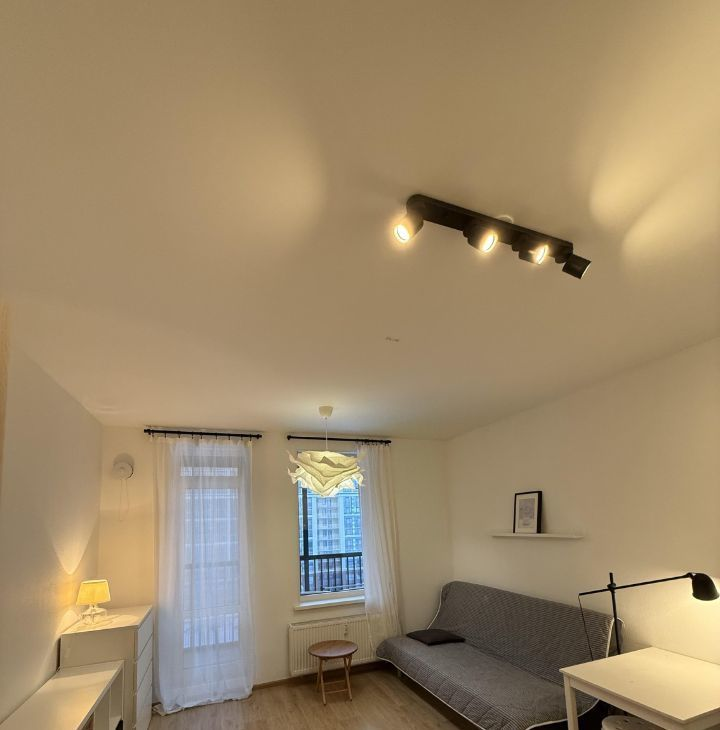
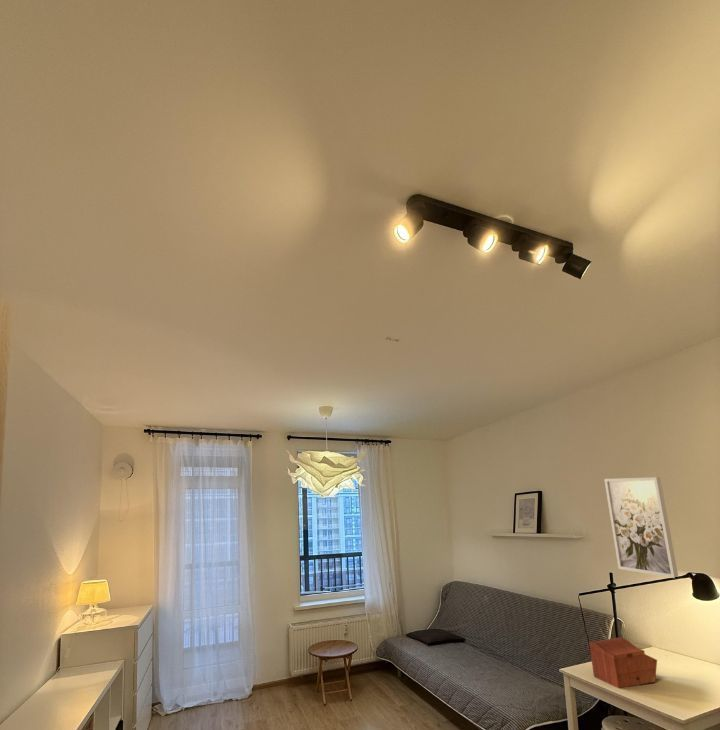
+ wall art [603,476,679,579]
+ sewing box [588,636,658,689]
